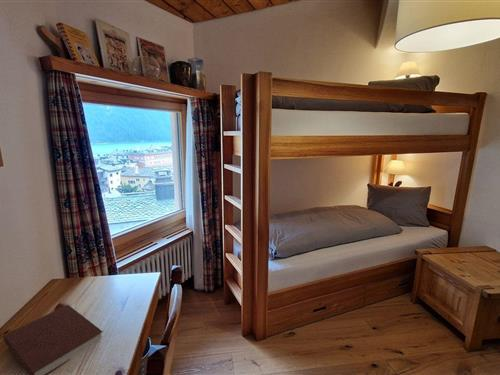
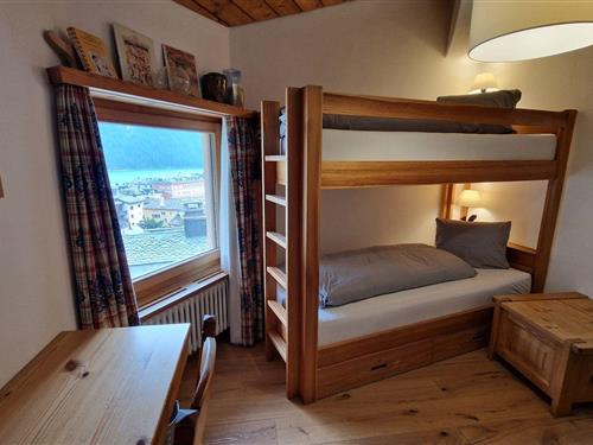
- notebook [2,304,104,375]
